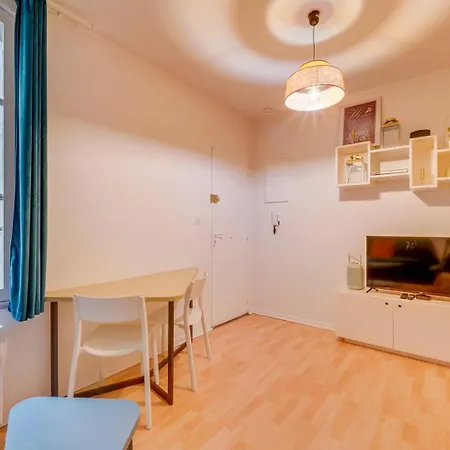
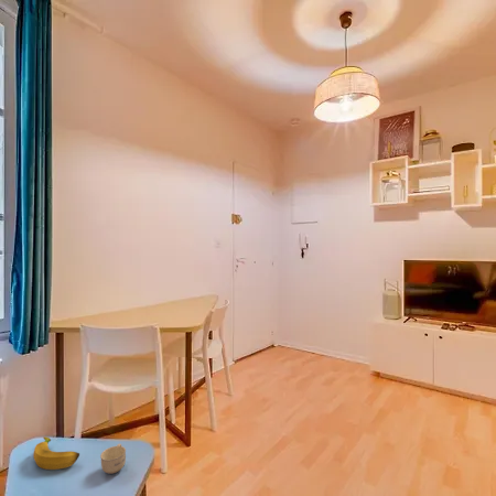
+ cup [99,443,127,475]
+ banana [32,435,80,471]
